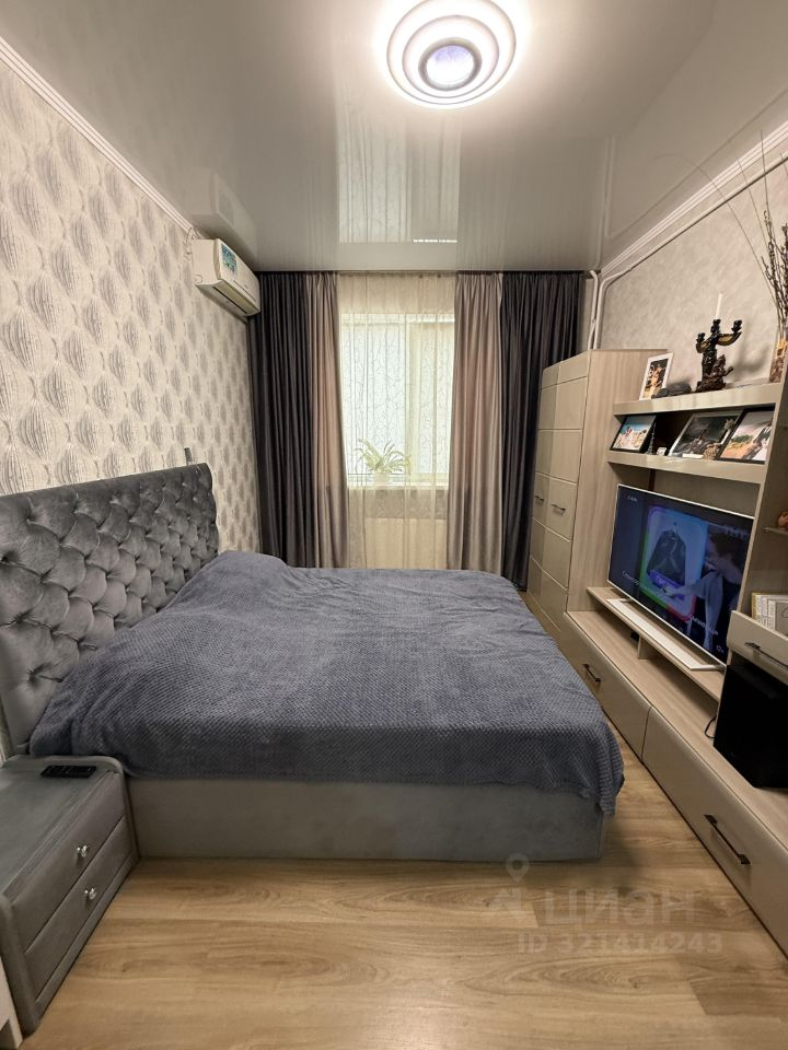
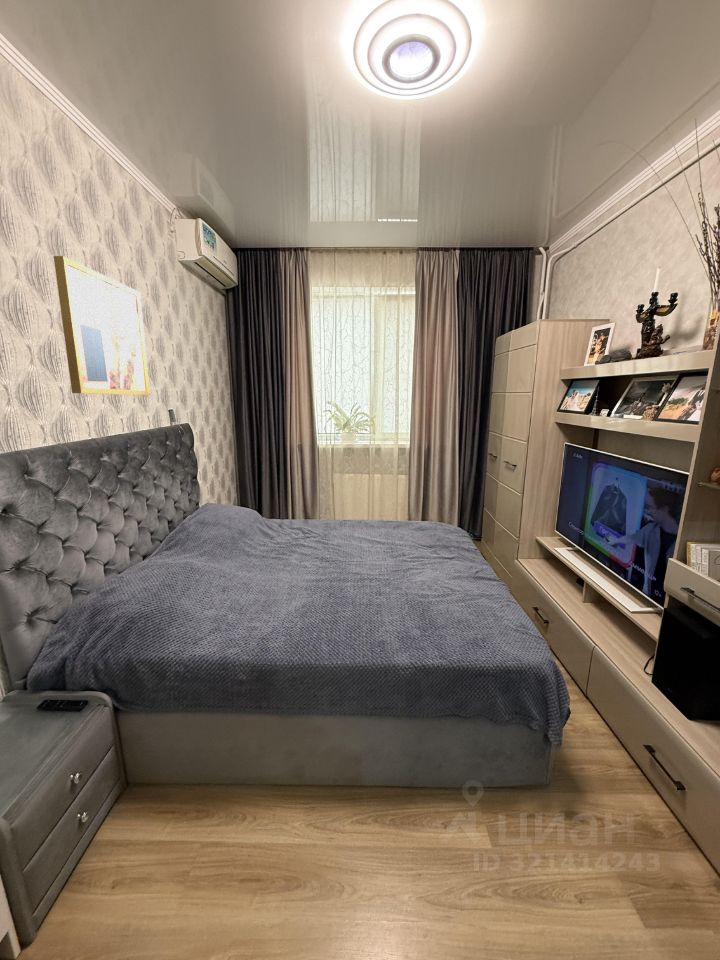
+ wall art [53,255,151,396]
